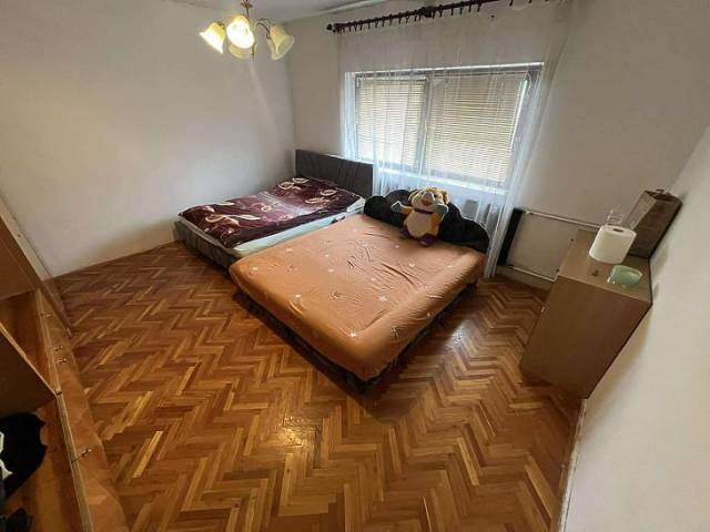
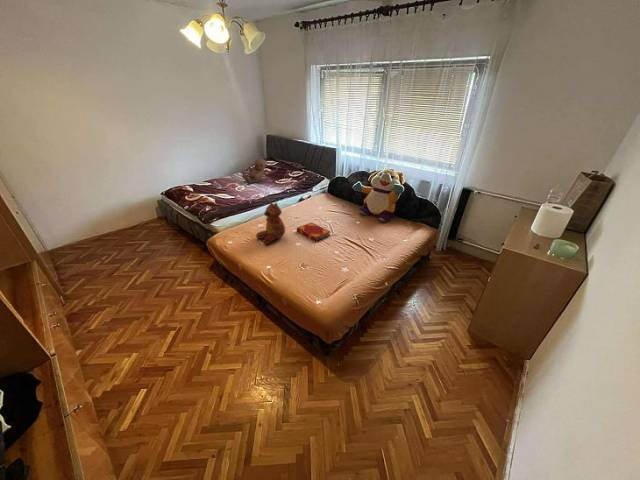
+ teddy bear [241,156,267,184]
+ hardback book [296,221,332,243]
+ teddy bear [255,198,286,245]
